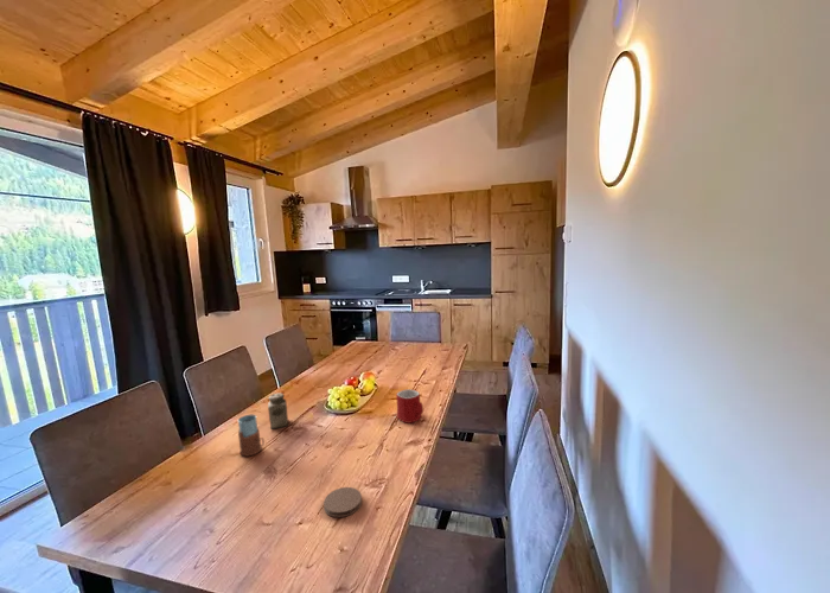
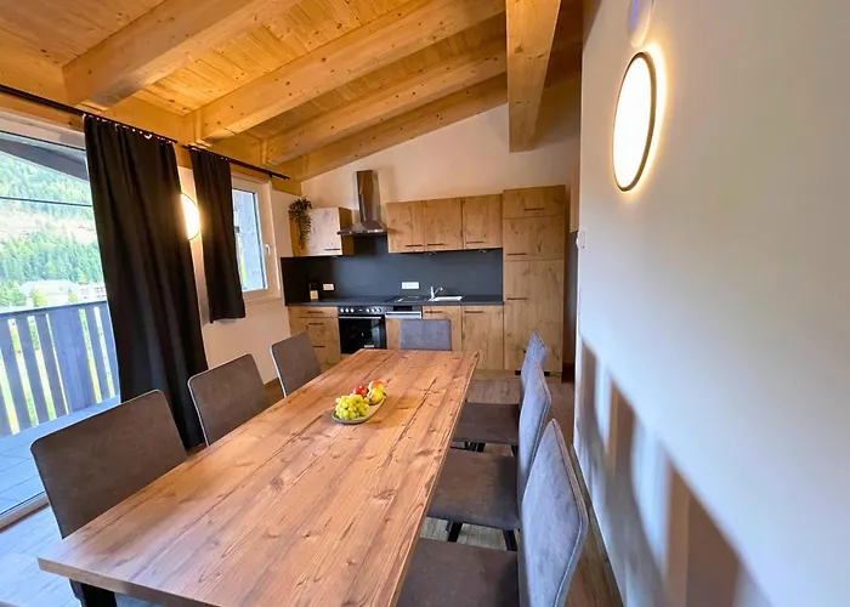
- salt shaker [267,393,289,429]
- coaster [323,486,363,518]
- mug [395,388,424,425]
- drinking glass [237,414,266,458]
